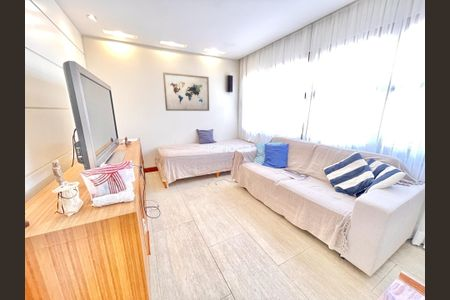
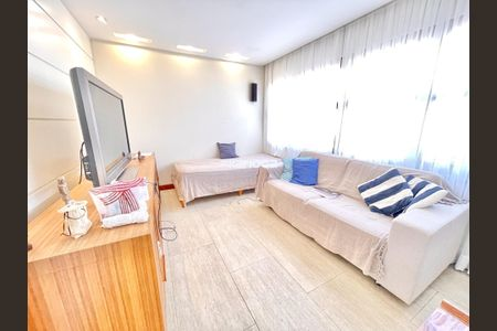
- wall art [162,71,210,112]
